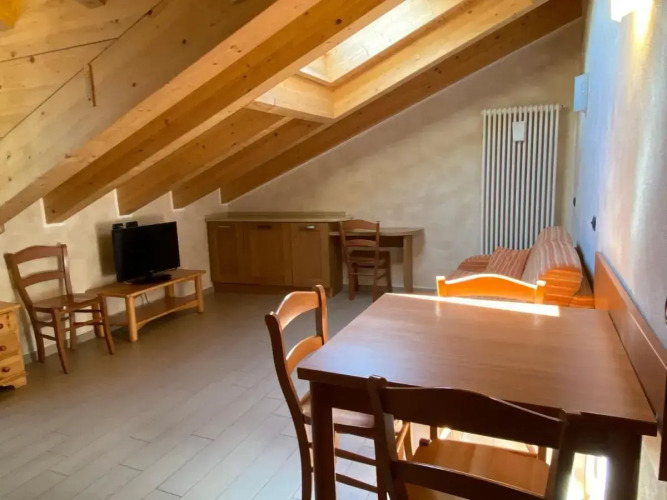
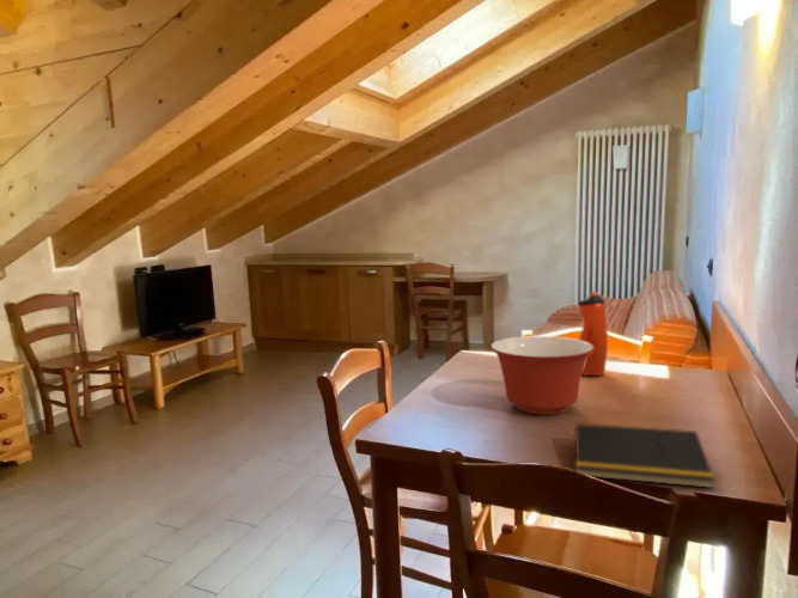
+ mixing bowl [489,335,593,416]
+ notepad [572,422,717,489]
+ water bottle [577,291,609,377]
